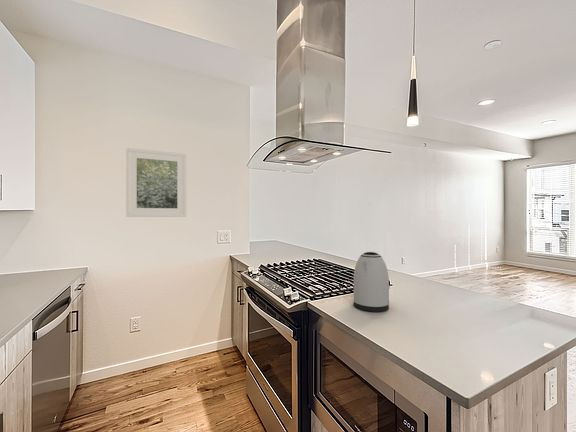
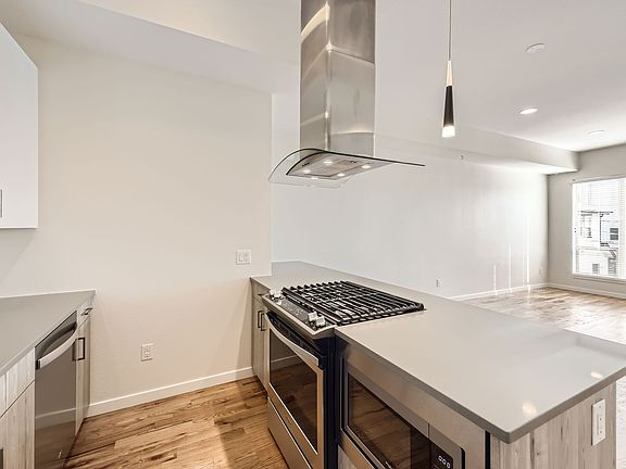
- kettle [352,251,390,313]
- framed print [125,147,187,218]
